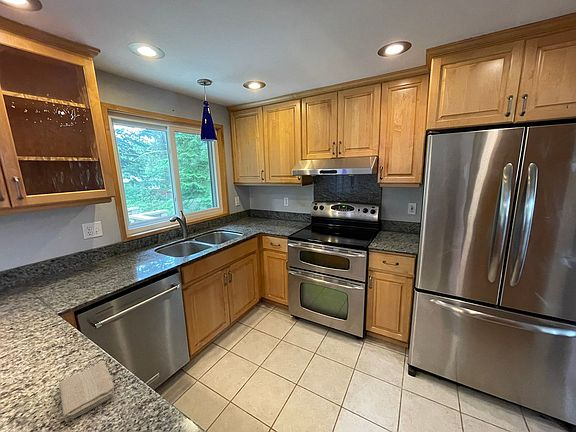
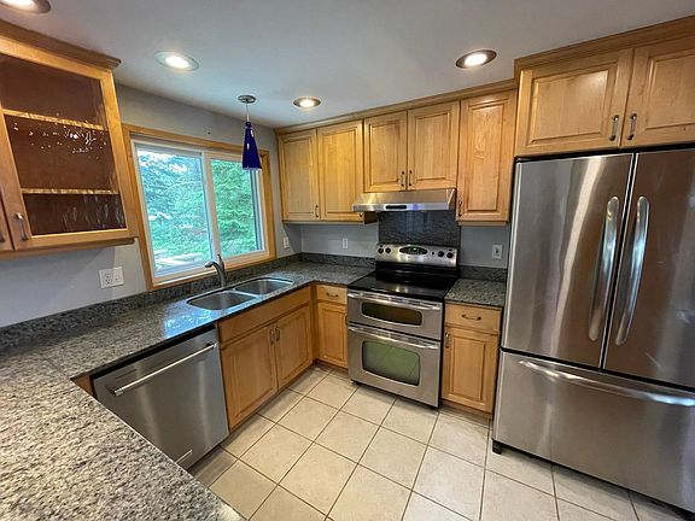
- washcloth [58,361,115,423]
